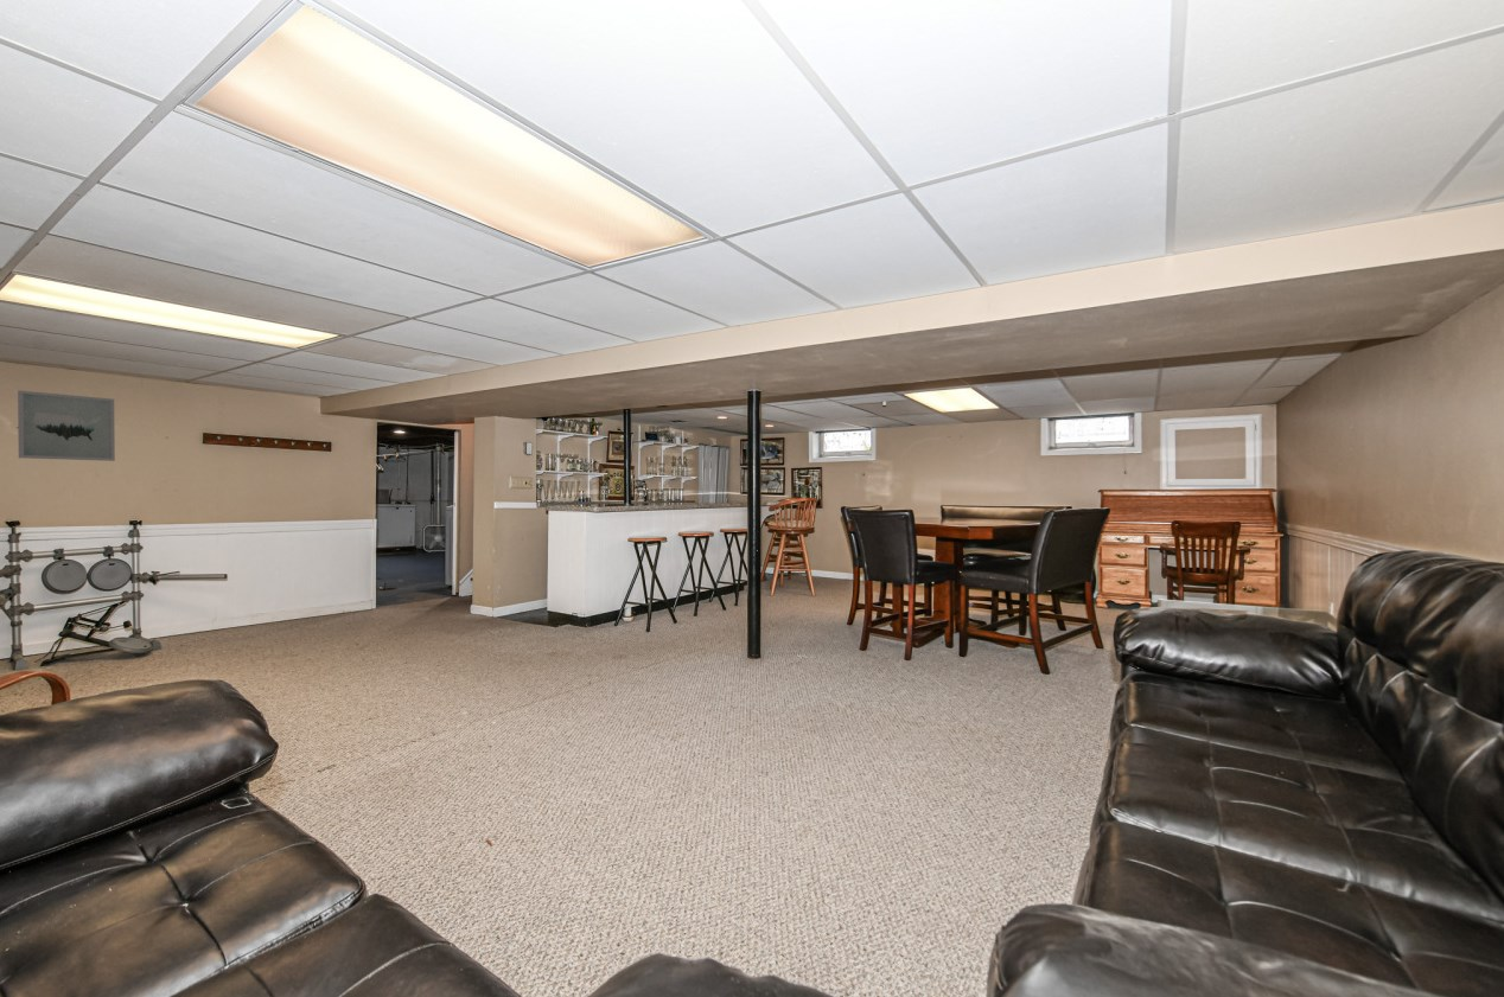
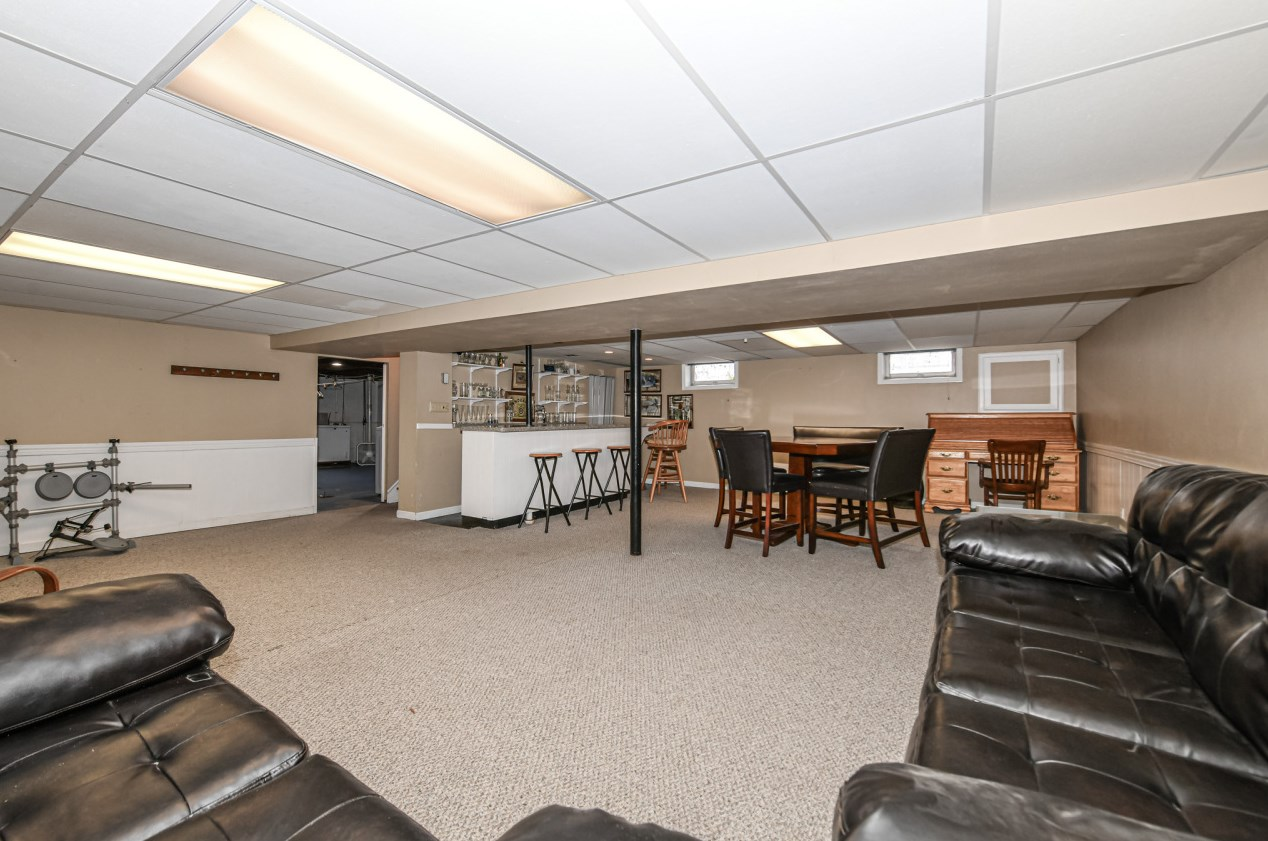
- wall art [17,390,116,462]
